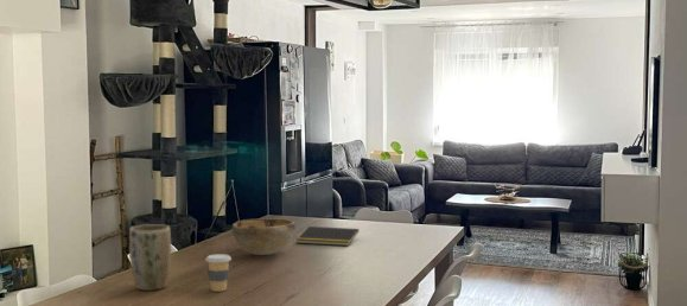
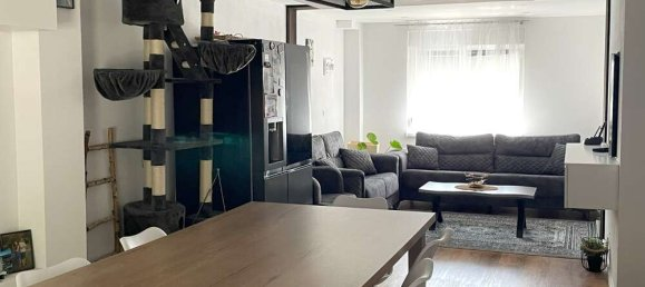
- decorative bowl [231,217,297,256]
- notepad [295,225,360,247]
- coffee cup [204,253,233,293]
- plant pot [128,223,172,292]
